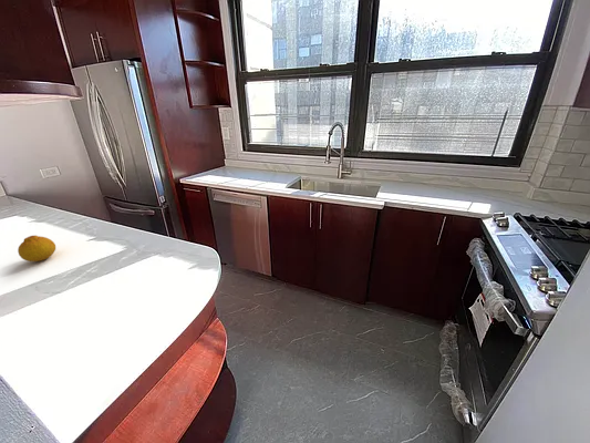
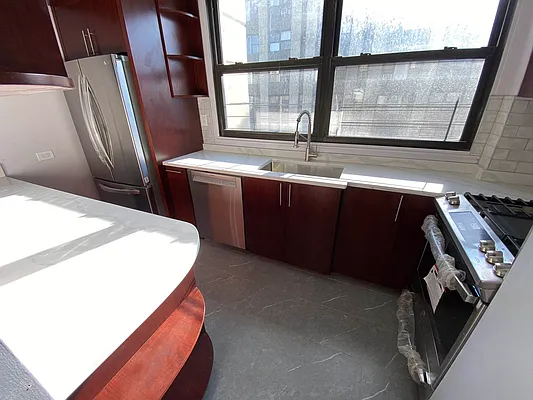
- fruit [17,235,56,262]
